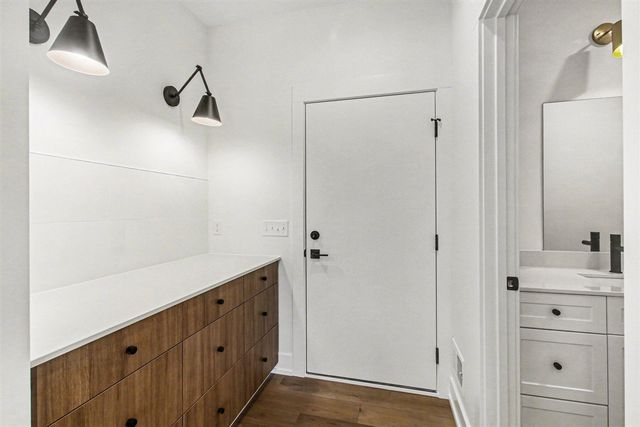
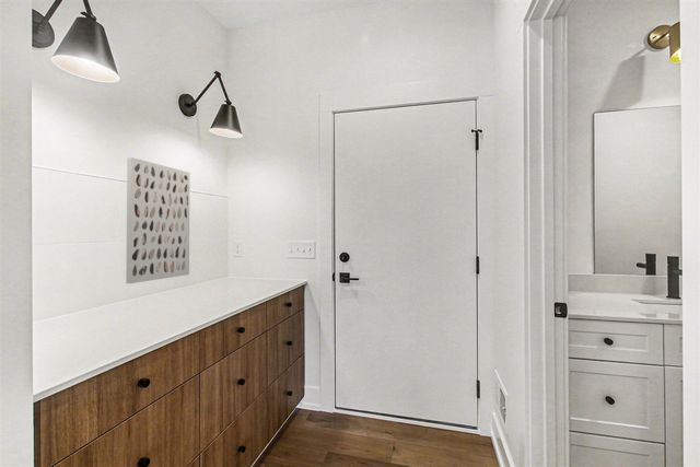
+ wall art [125,156,191,284]
